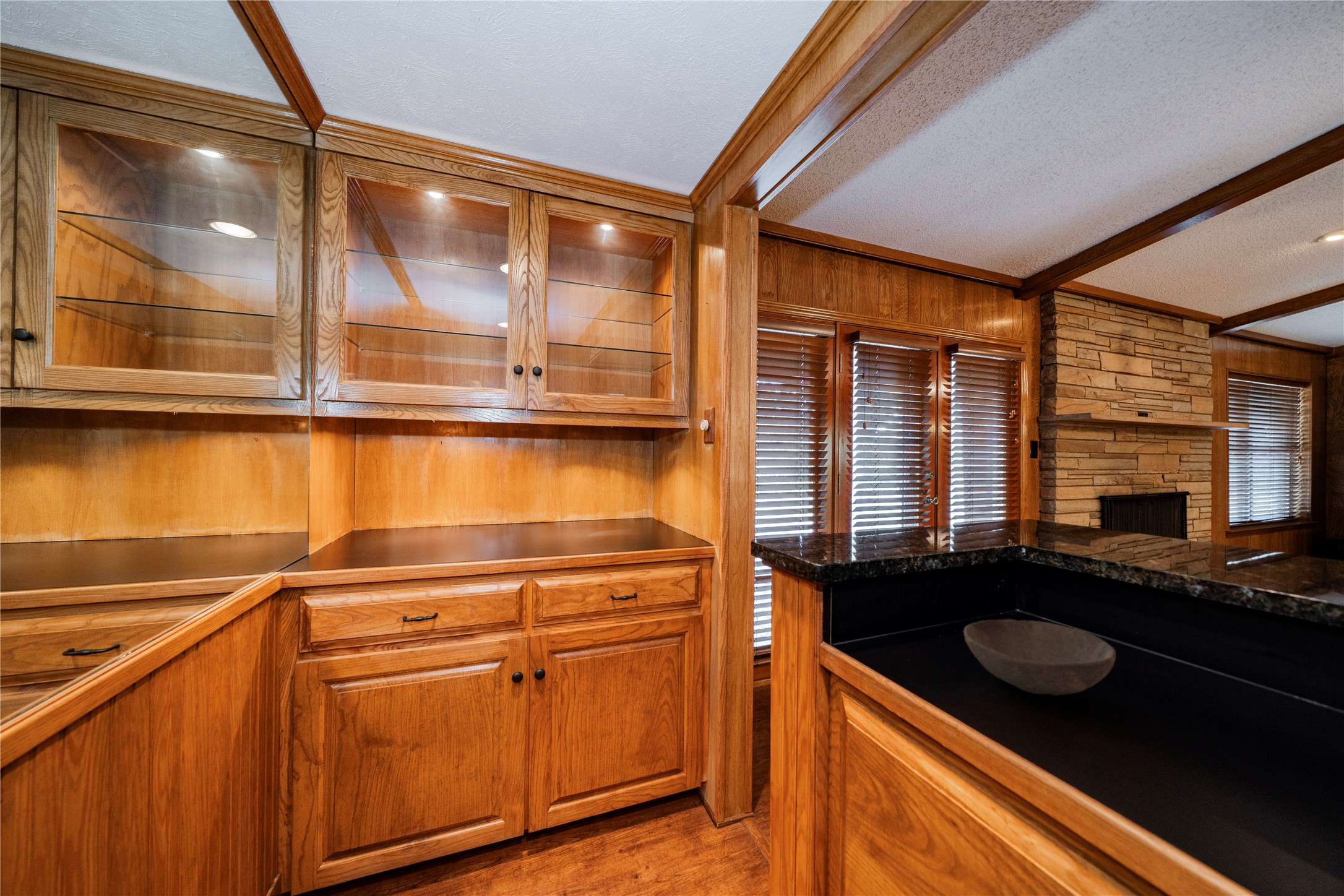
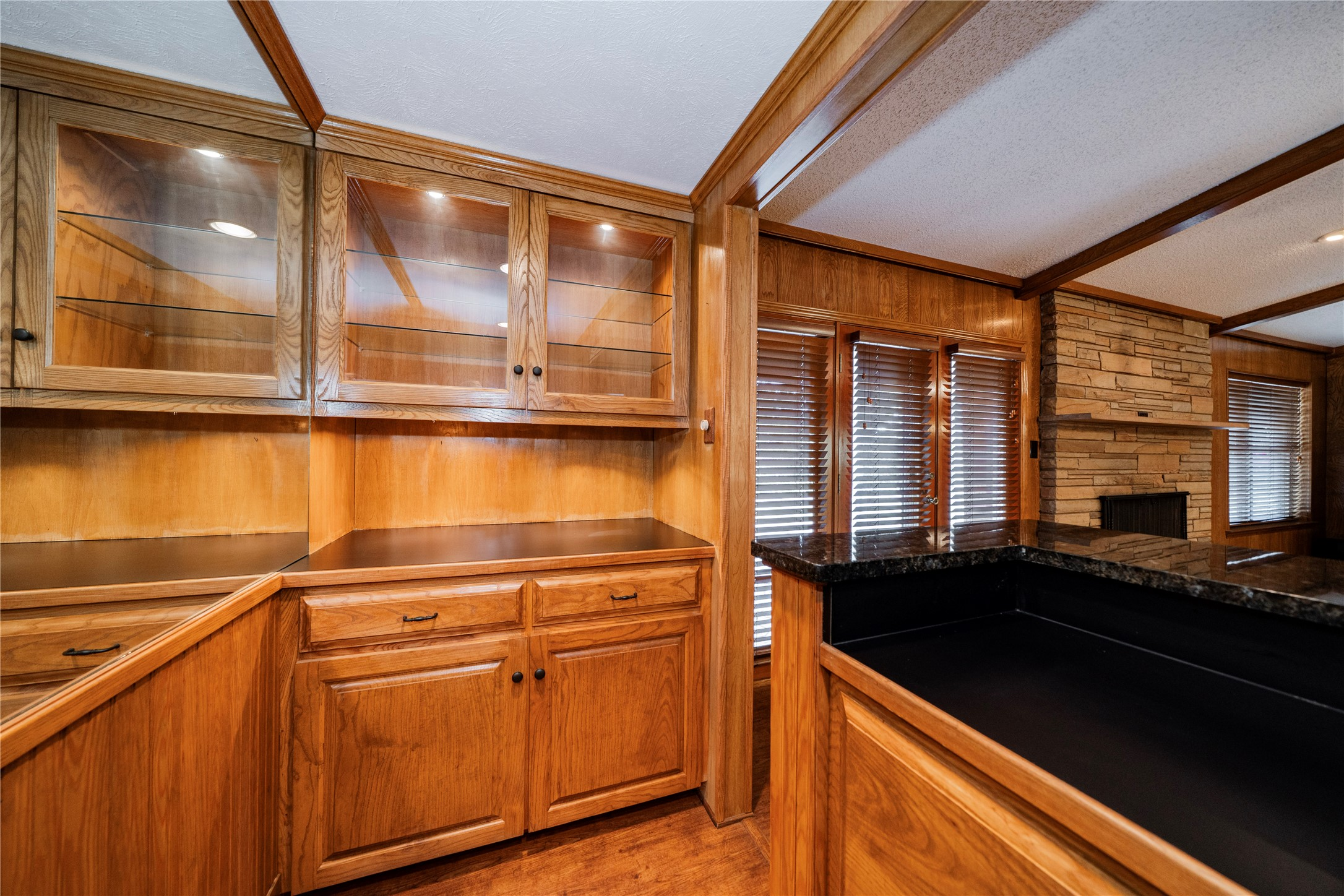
- bowl [963,619,1116,696]
